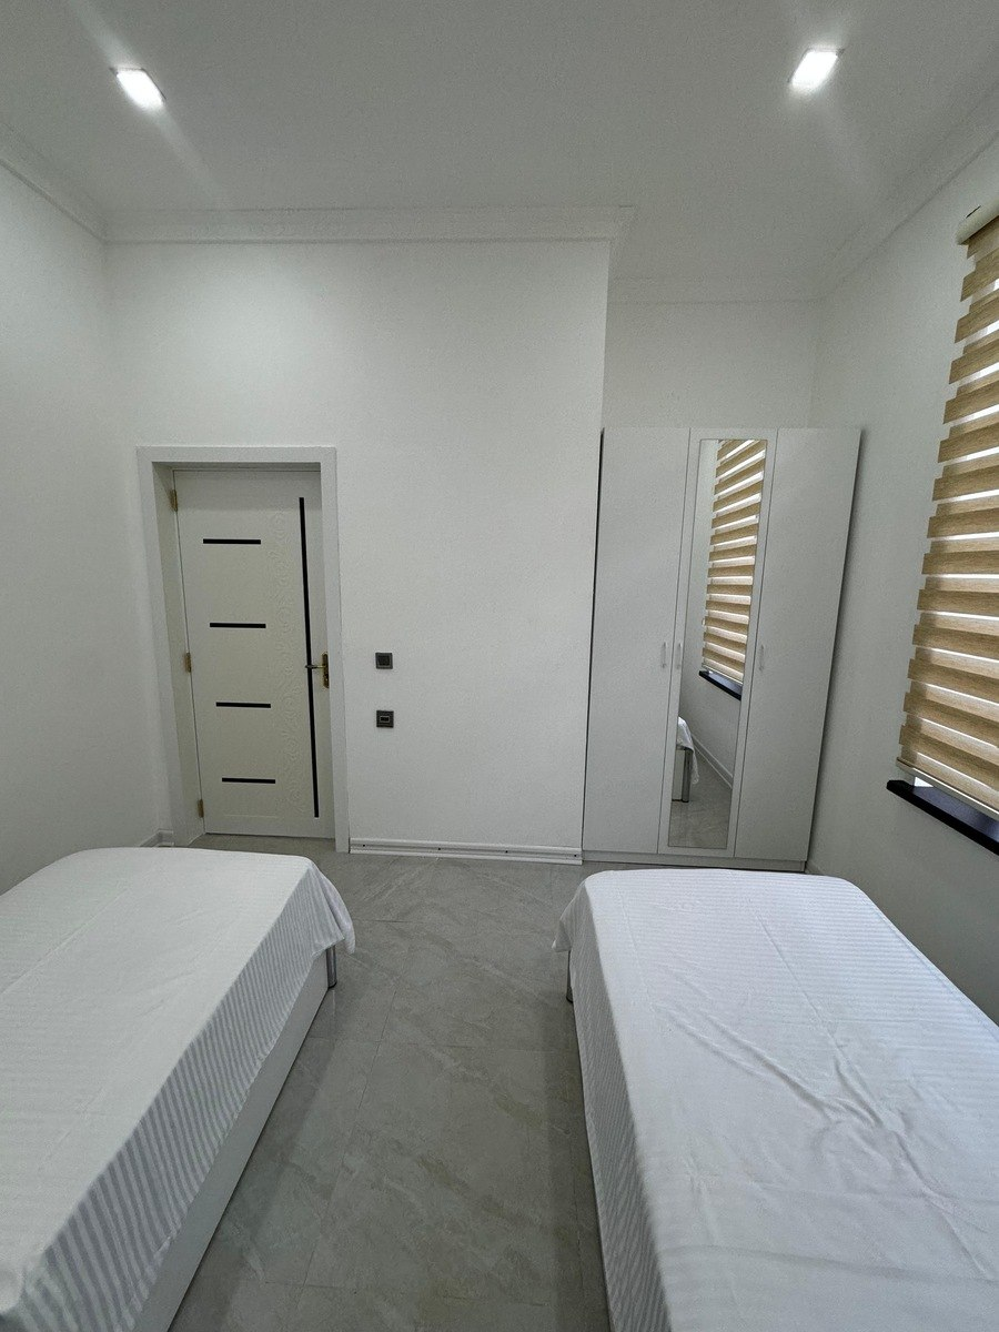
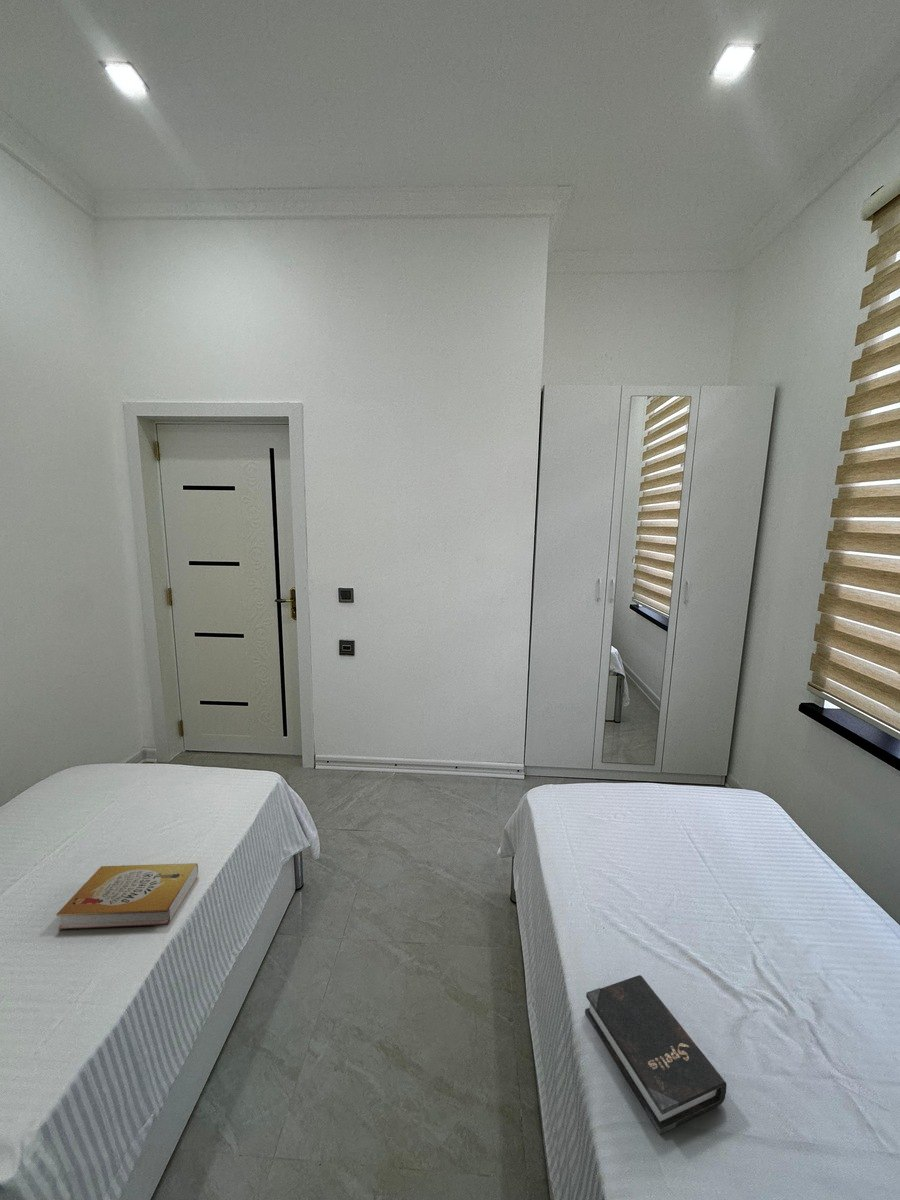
+ book [56,862,199,930]
+ hardback book [584,974,727,1135]
